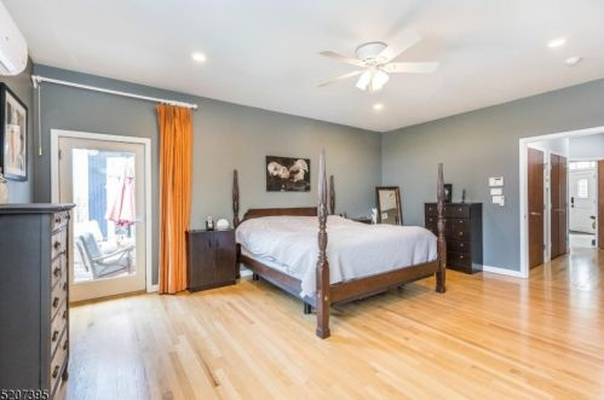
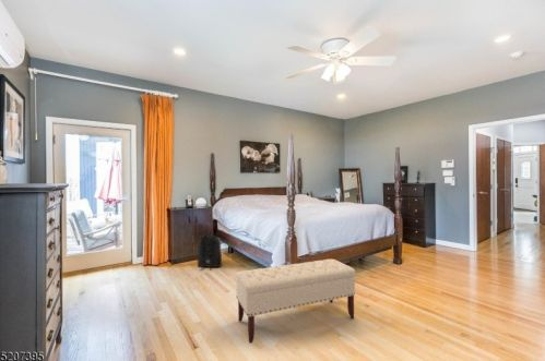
+ bench [235,257,356,345]
+ backpack [197,231,223,272]
